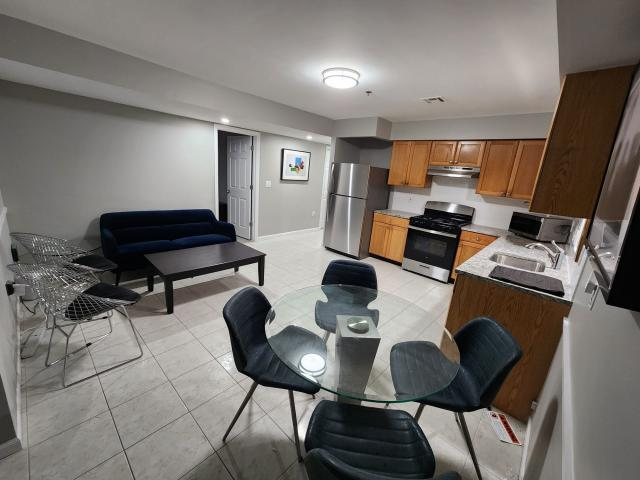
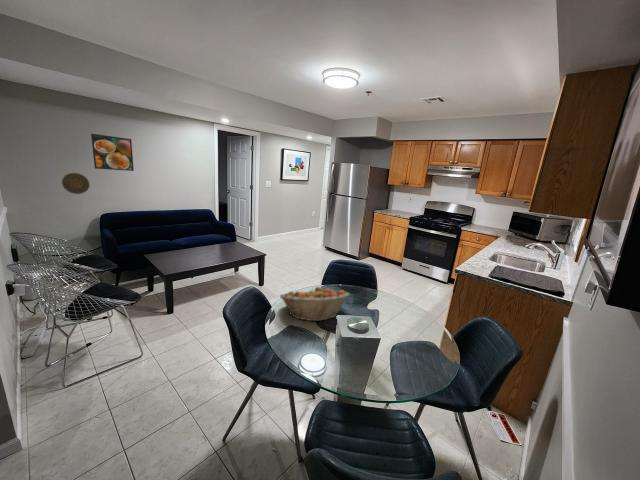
+ decorative plate [61,172,91,195]
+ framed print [90,133,135,172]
+ fruit basket [279,285,351,322]
